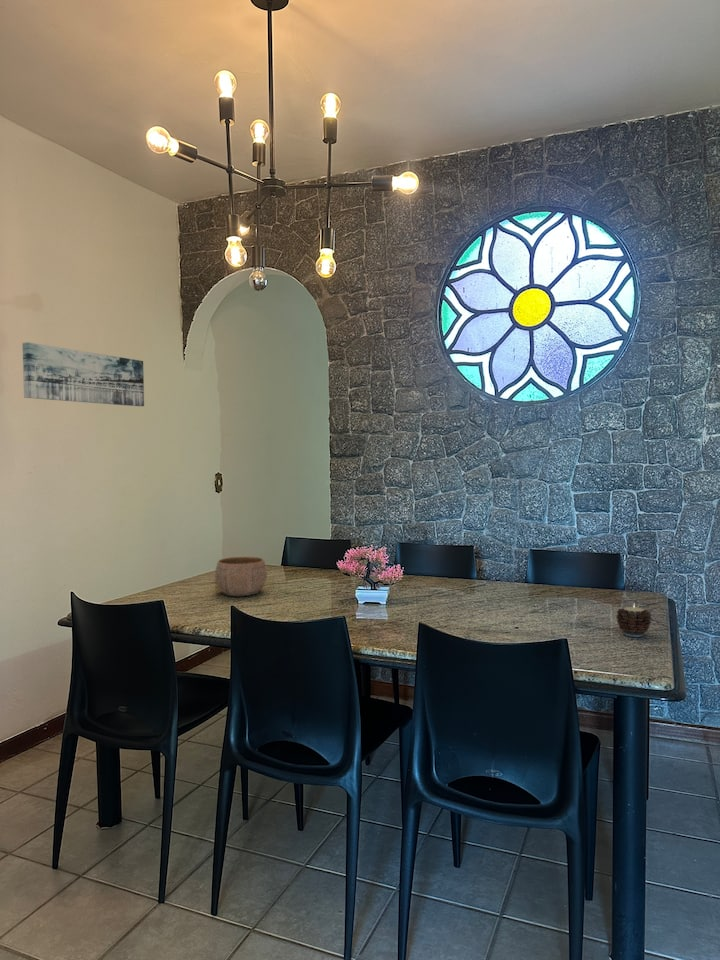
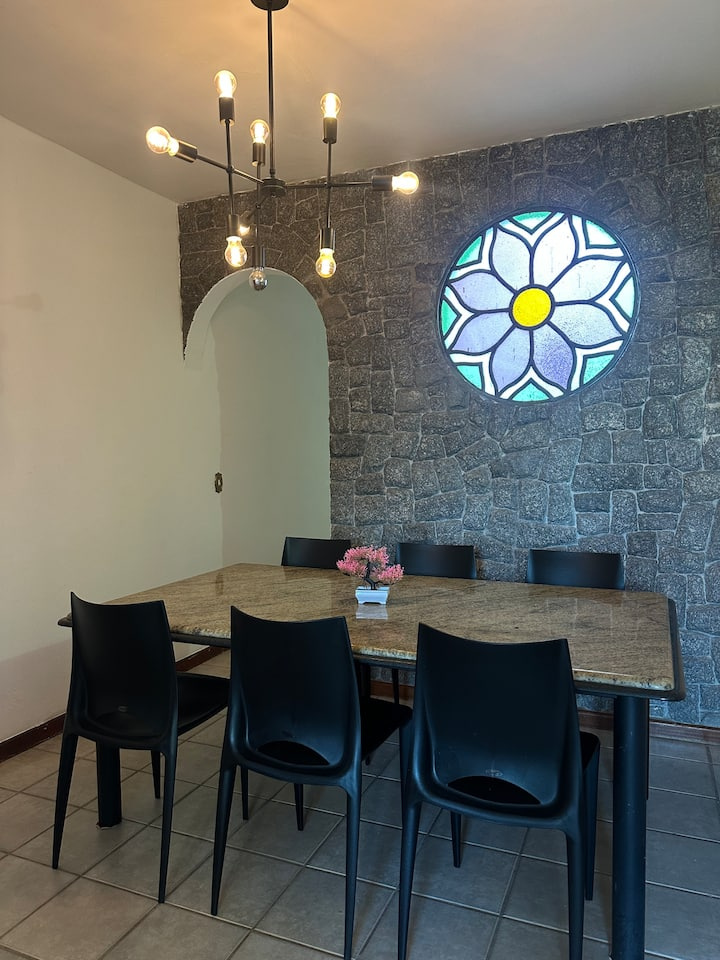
- bowl [214,555,268,598]
- candle [616,603,652,638]
- wall art [22,341,145,407]
